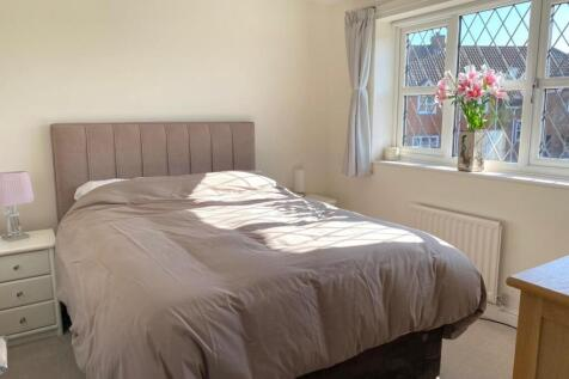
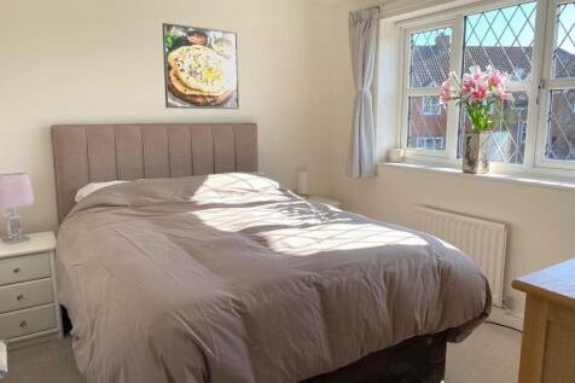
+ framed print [161,22,240,110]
